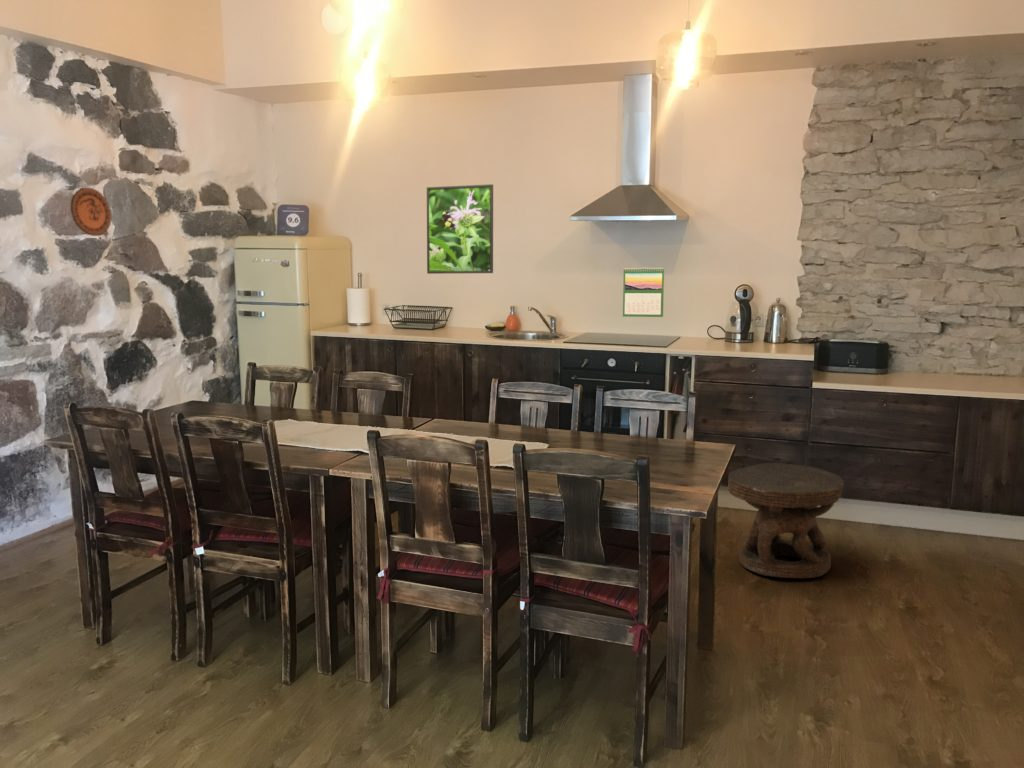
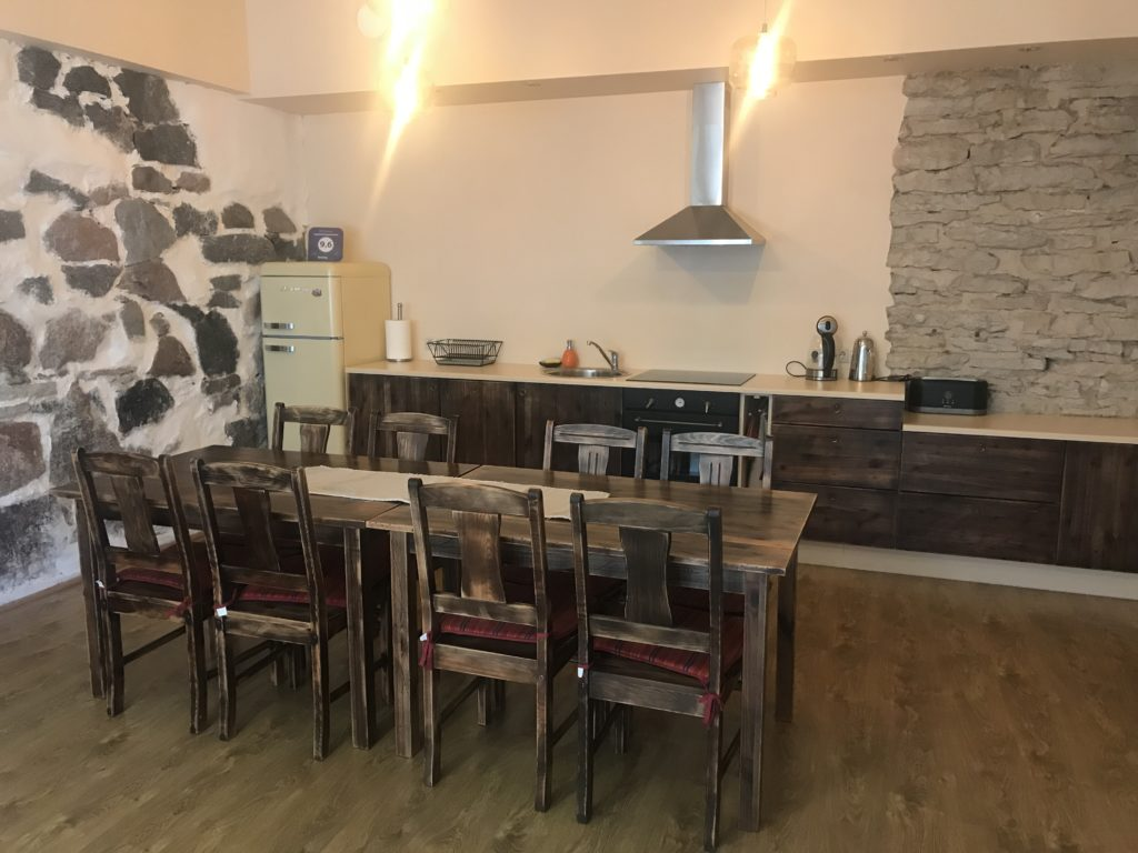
- calendar [622,266,665,318]
- decorative plate [70,186,113,237]
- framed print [426,183,494,275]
- side table [727,462,845,579]
